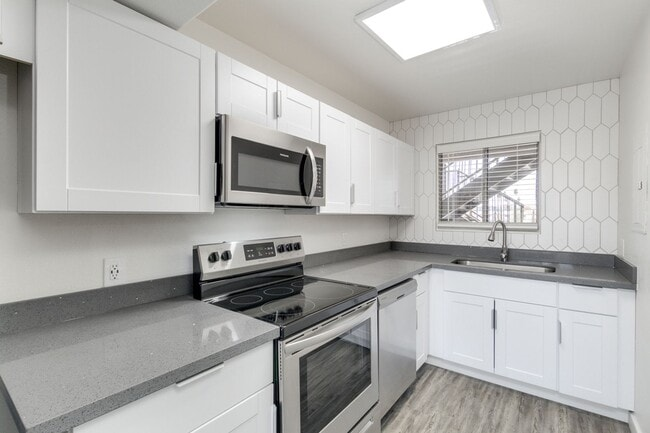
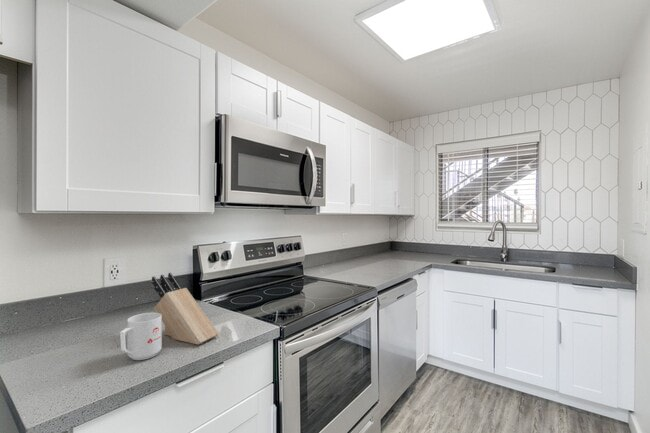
+ mug [119,312,163,361]
+ knife block [151,272,220,346]
